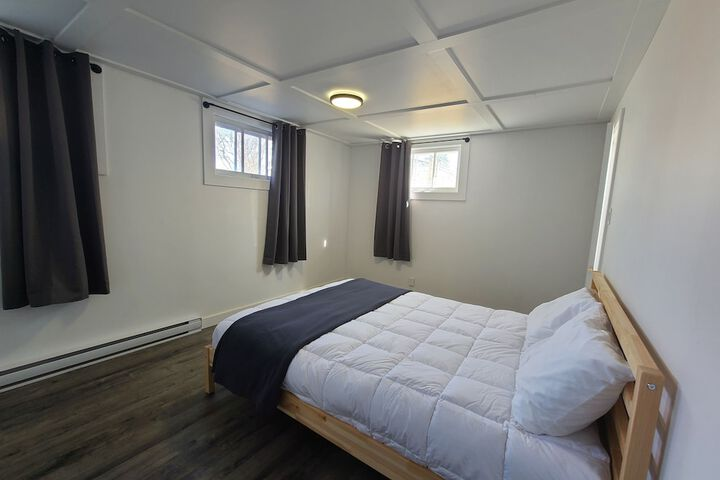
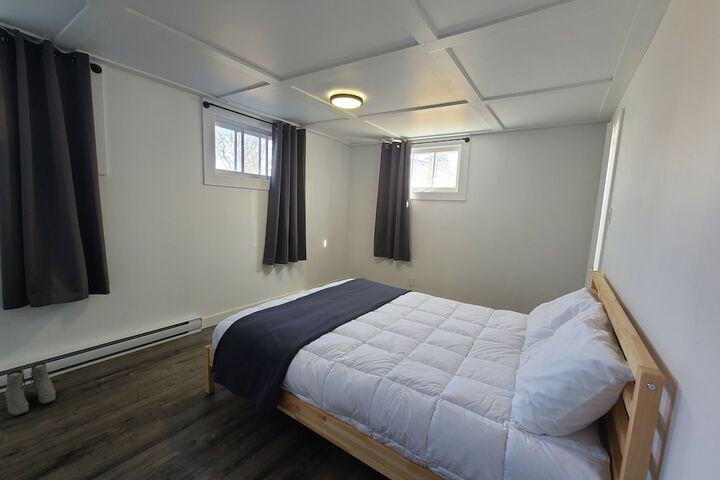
+ boots [4,361,57,416]
